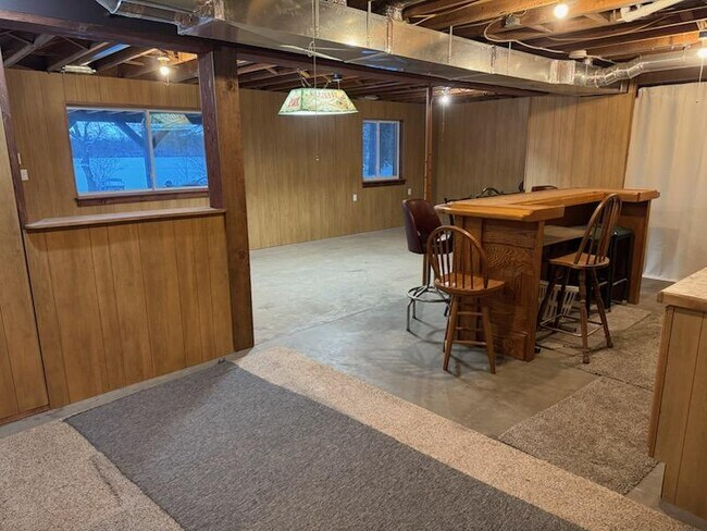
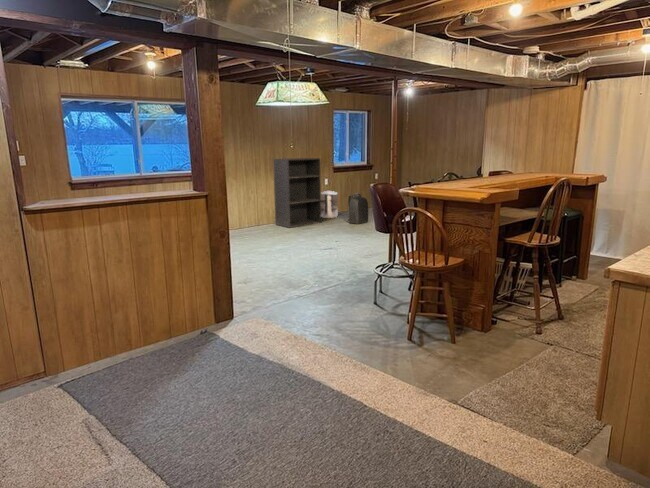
+ waste bin [321,190,339,219]
+ backpack [345,192,369,225]
+ bookshelf [272,157,322,229]
